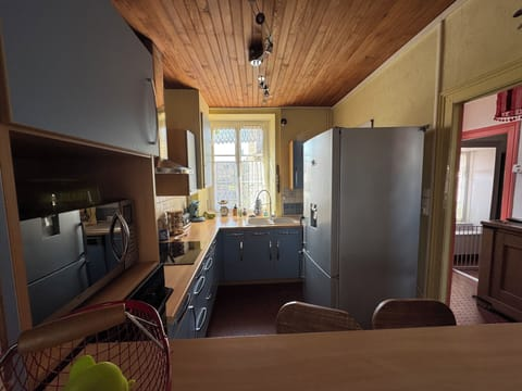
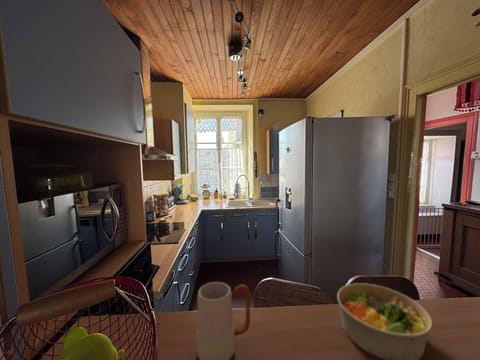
+ bowl [336,282,433,360]
+ mug [195,281,252,360]
